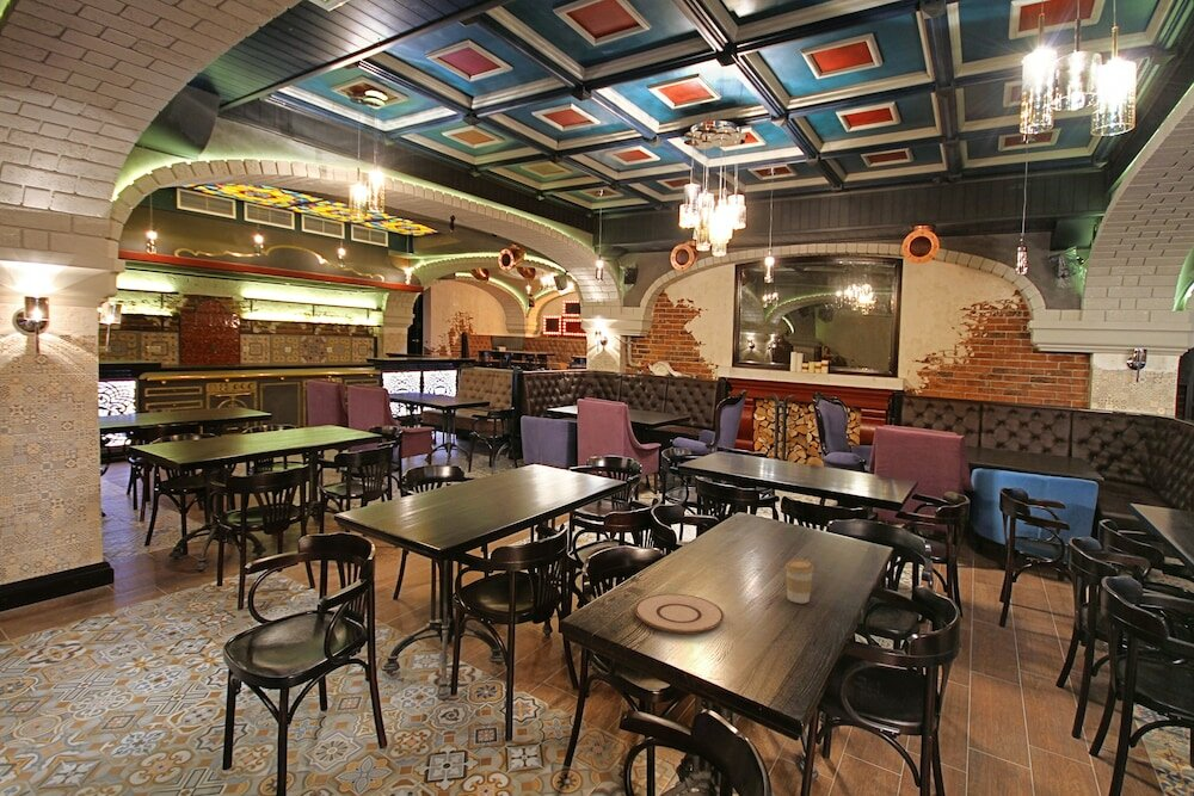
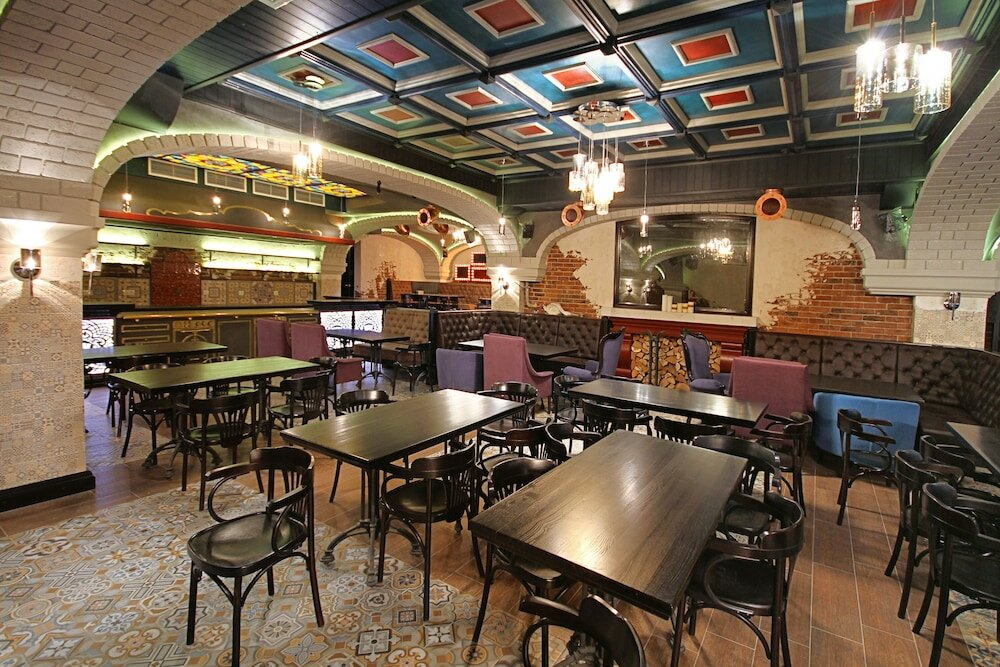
- coffee cup [784,559,816,604]
- plate [634,593,725,635]
